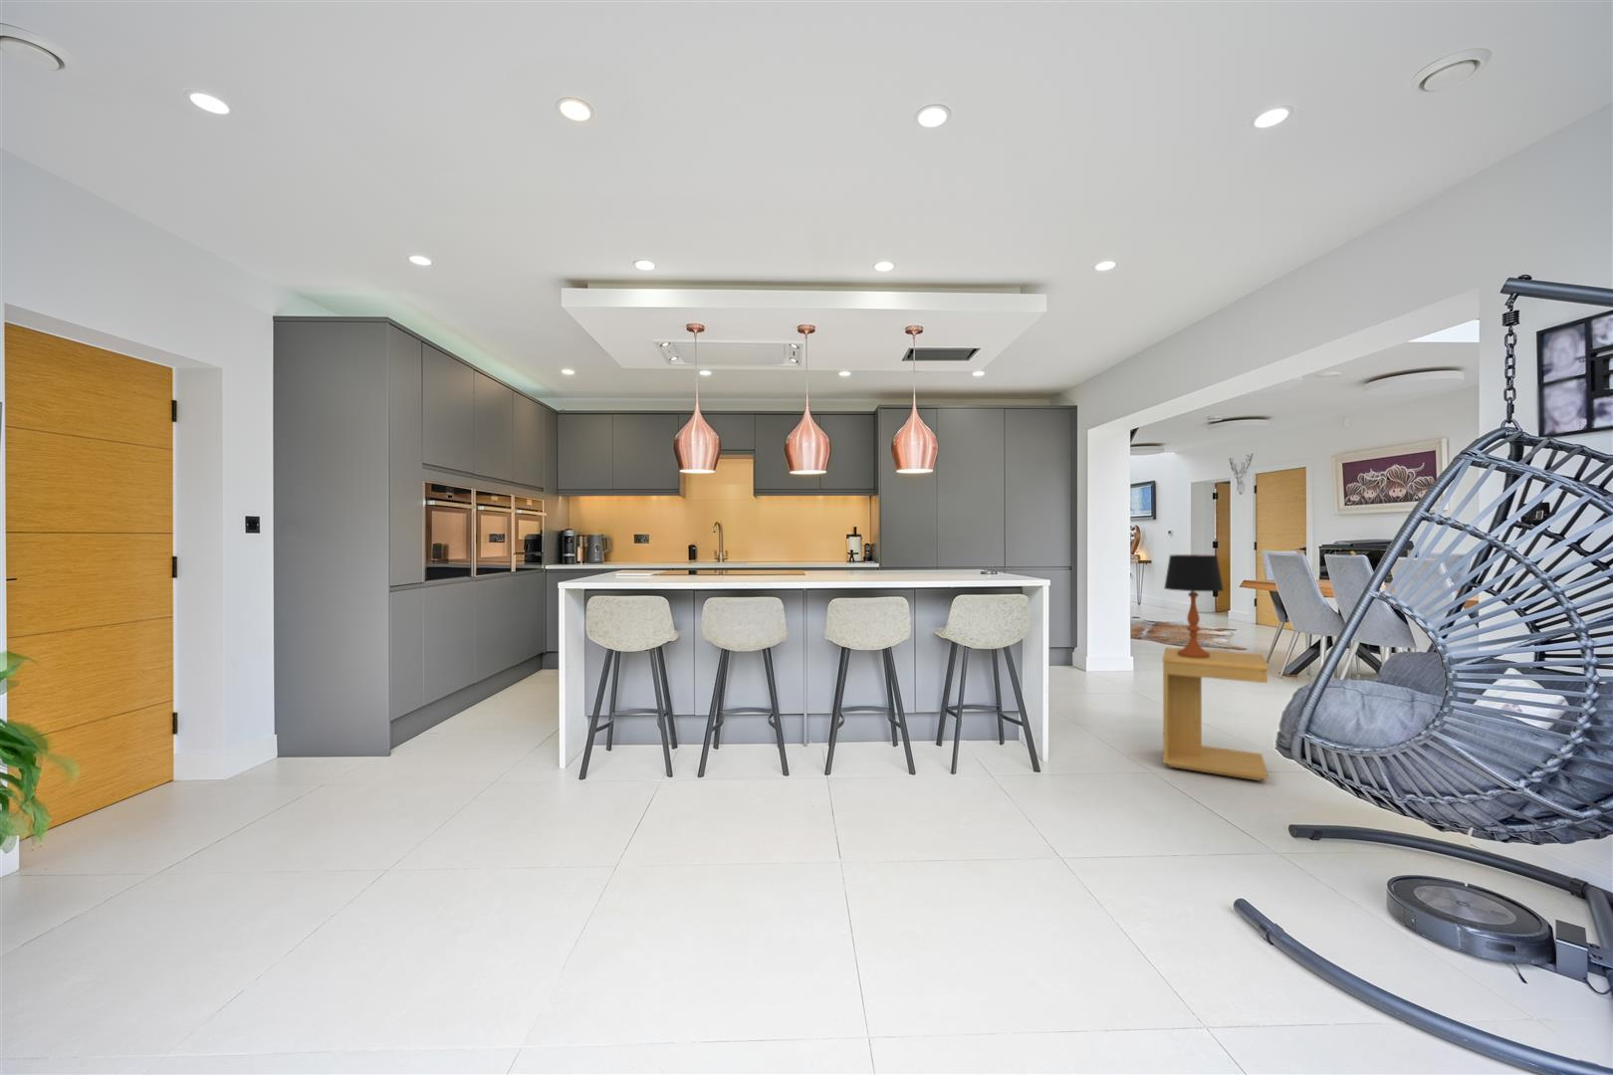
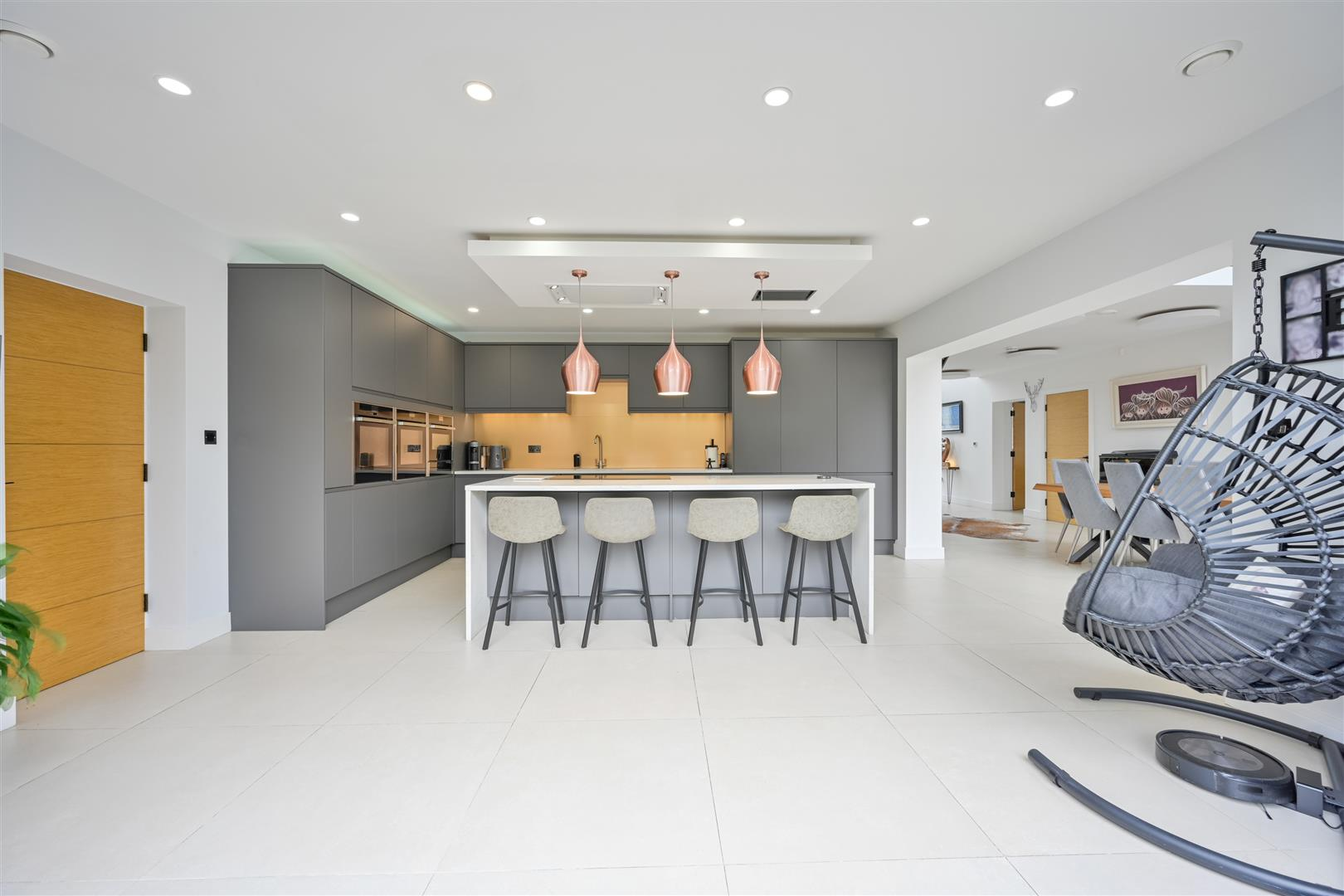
- table lamp [1163,553,1224,657]
- side table [1162,645,1270,781]
